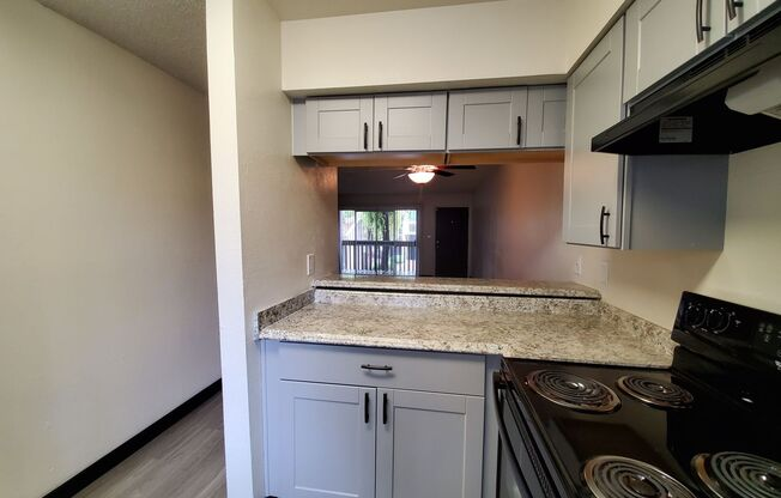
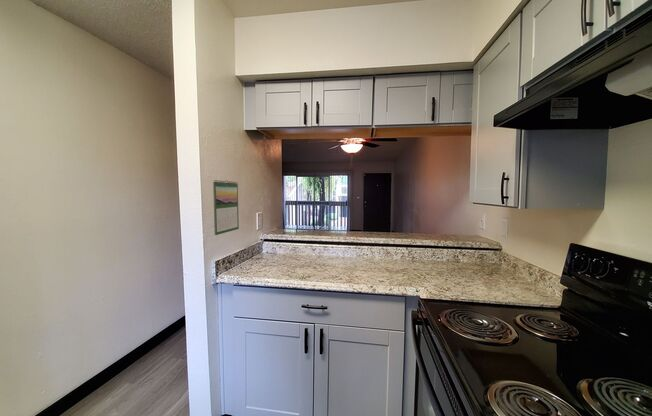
+ calendar [212,179,240,236]
